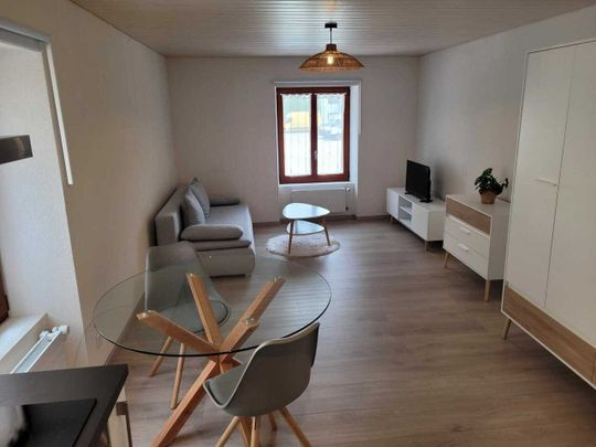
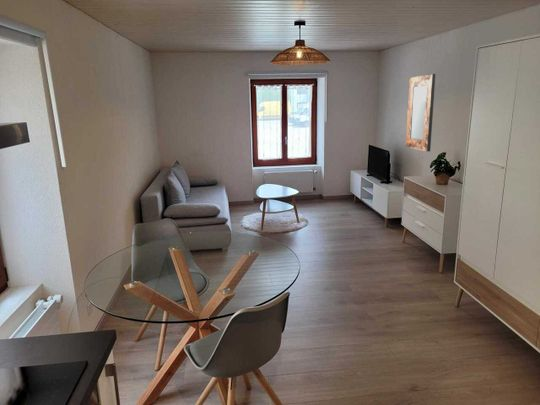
+ home mirror [405,73,436,153]
